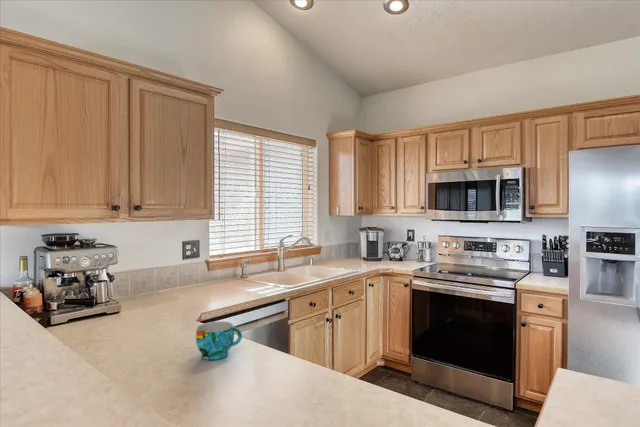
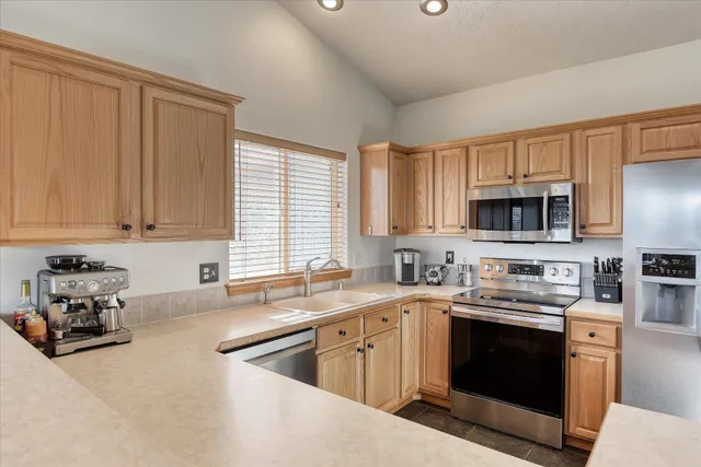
- cup [195,321,243,361]
